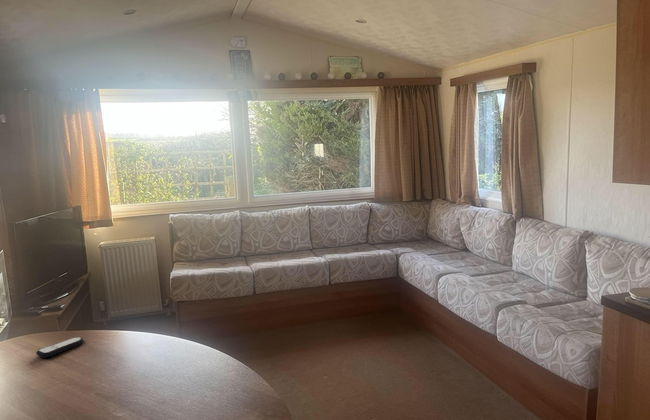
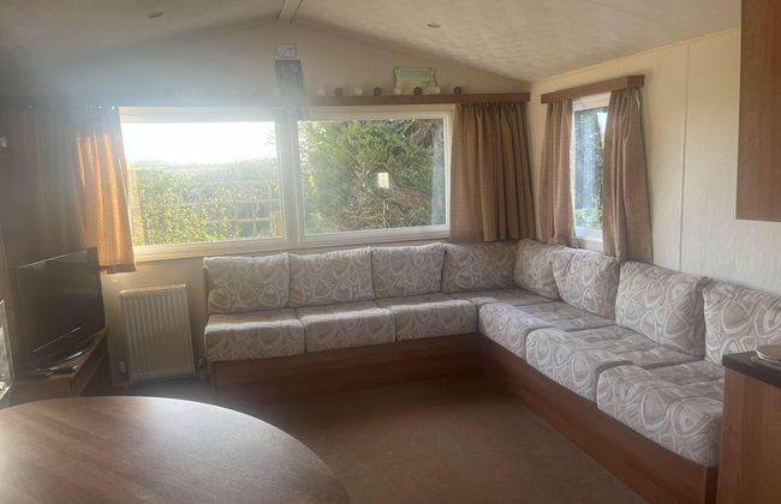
- remote control [35,336,85,359]
